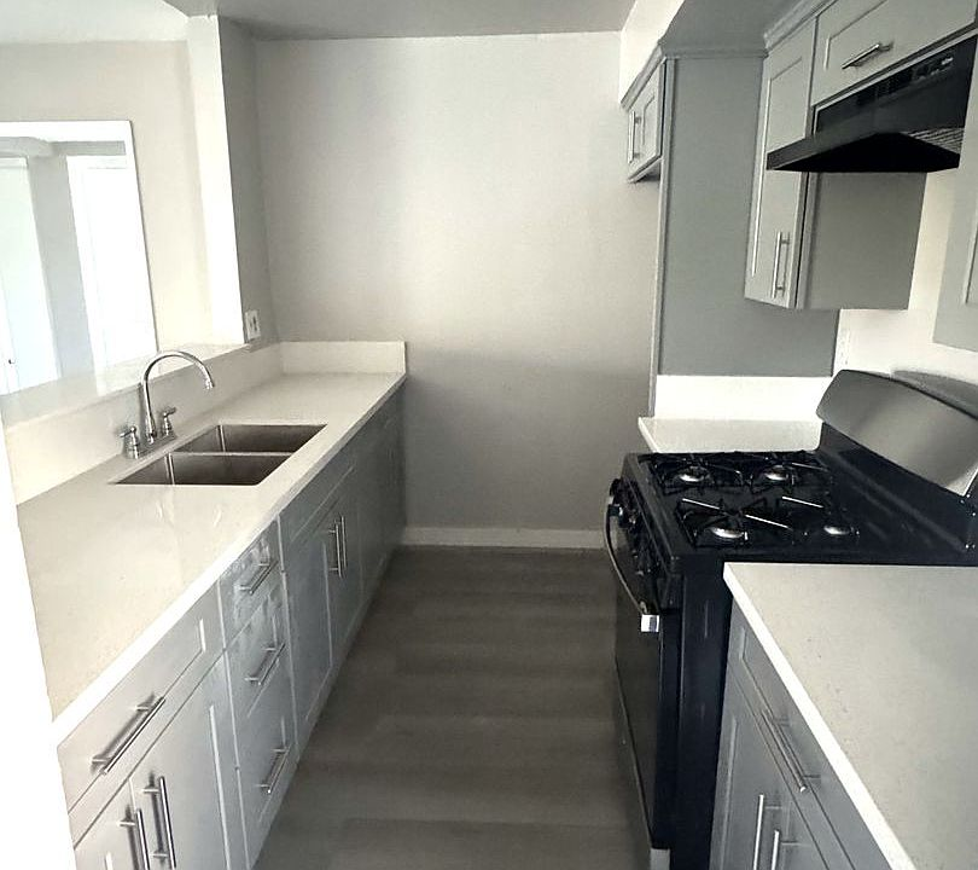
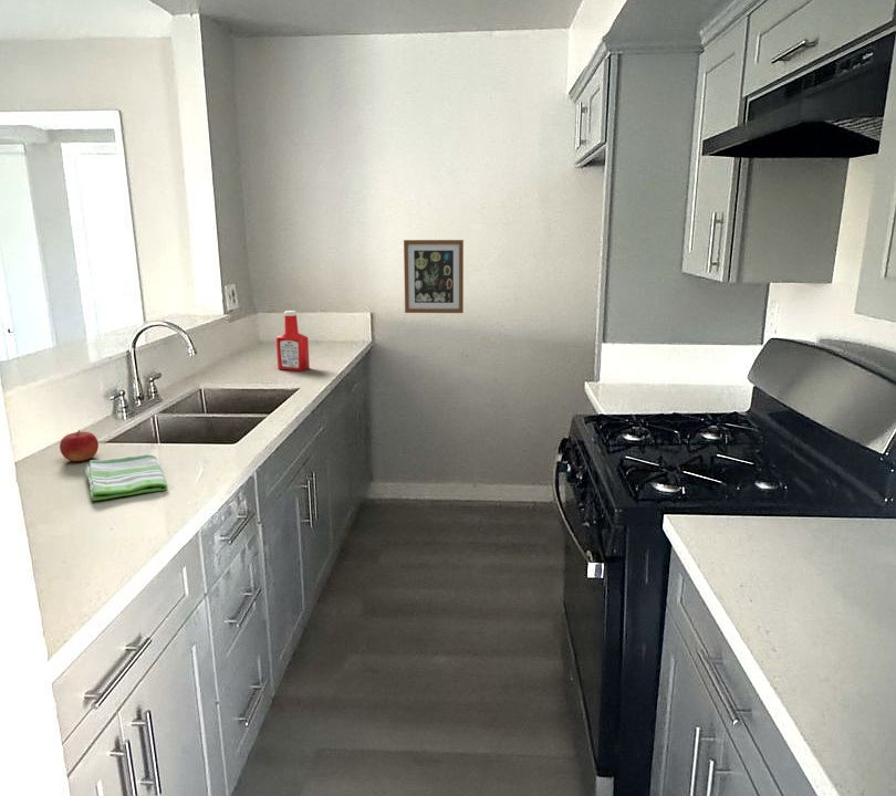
+ soap bottle [275,310,311,371]
+ fruit [59,429,100,462]
+ wall art [403,239,465,314]
+ dish towel [84,453,168,502]
